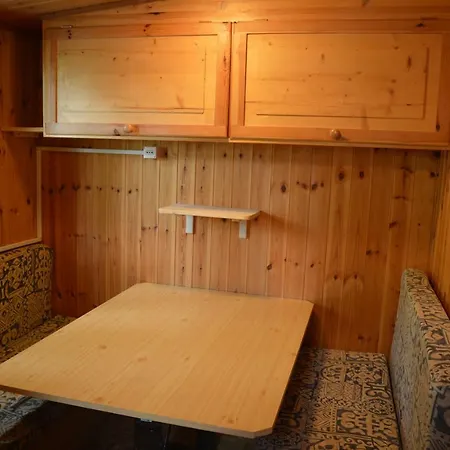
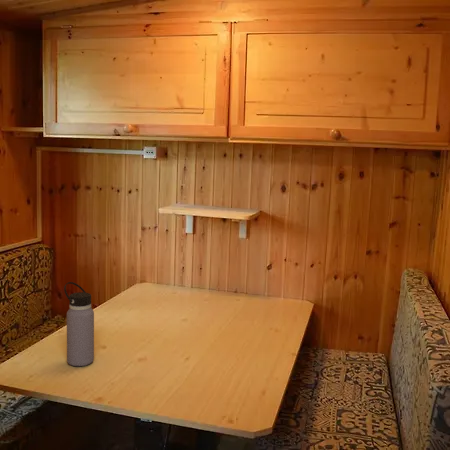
+ water bottle [63,281,95,367]
